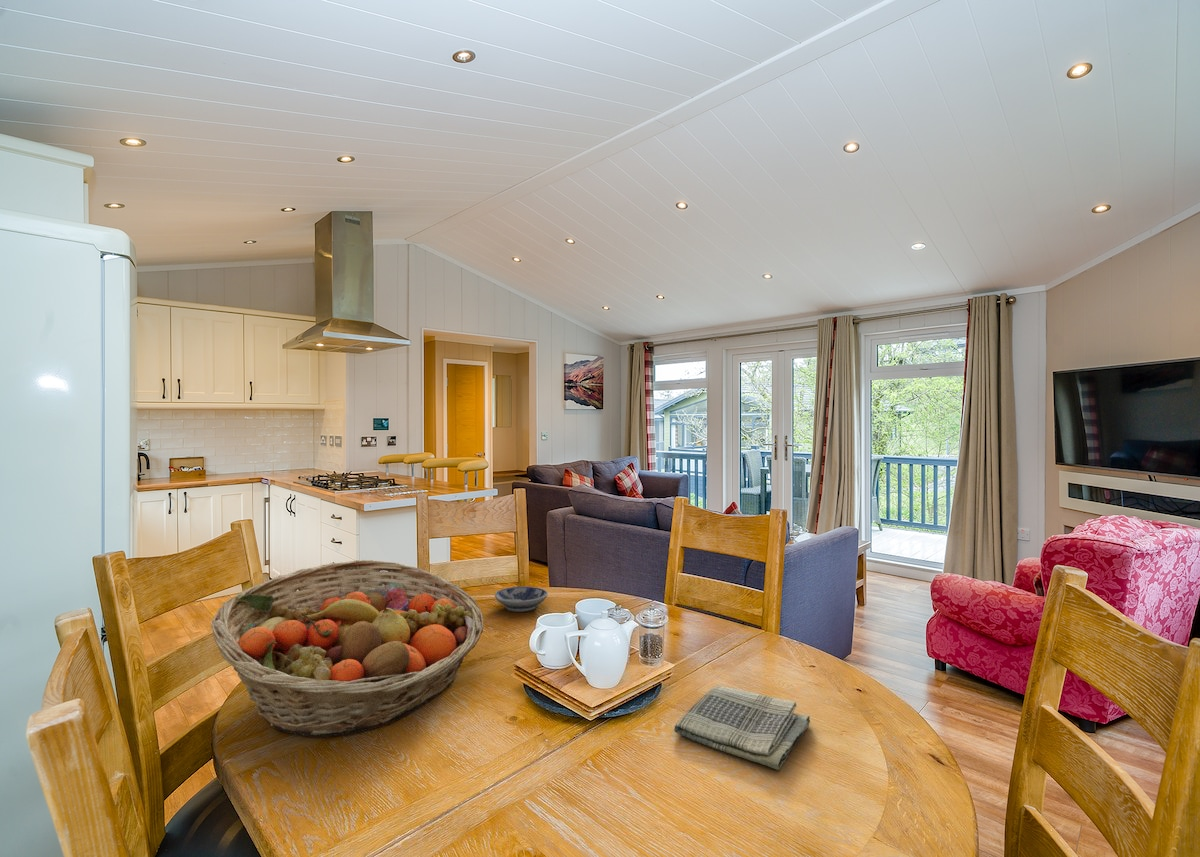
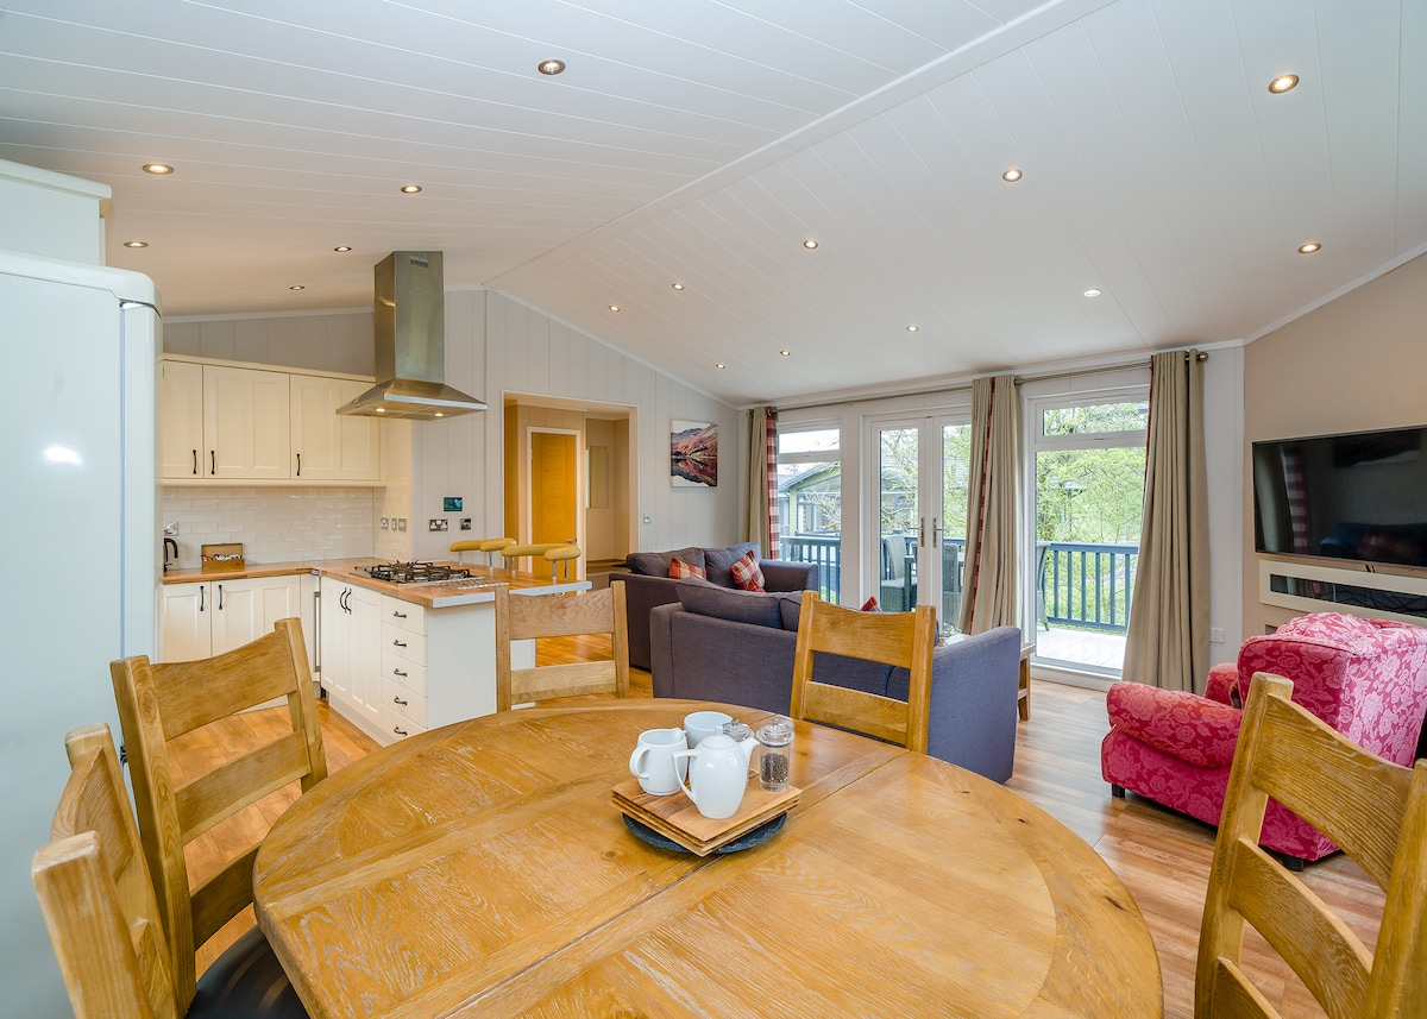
- fruit basket [210,559,485,738]
- dish towel [673,684,811,771]
- bowl [494,586,549,613]
